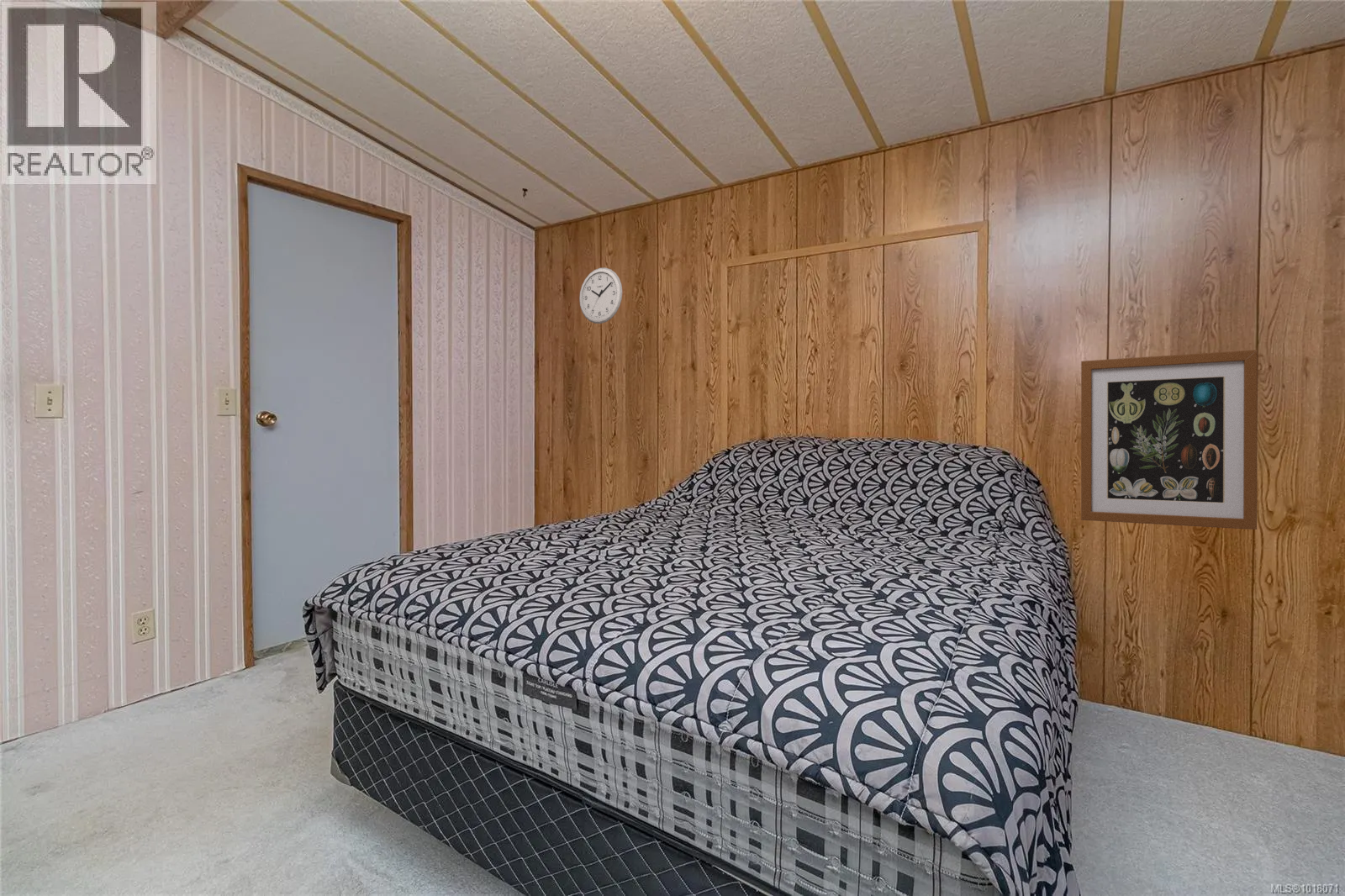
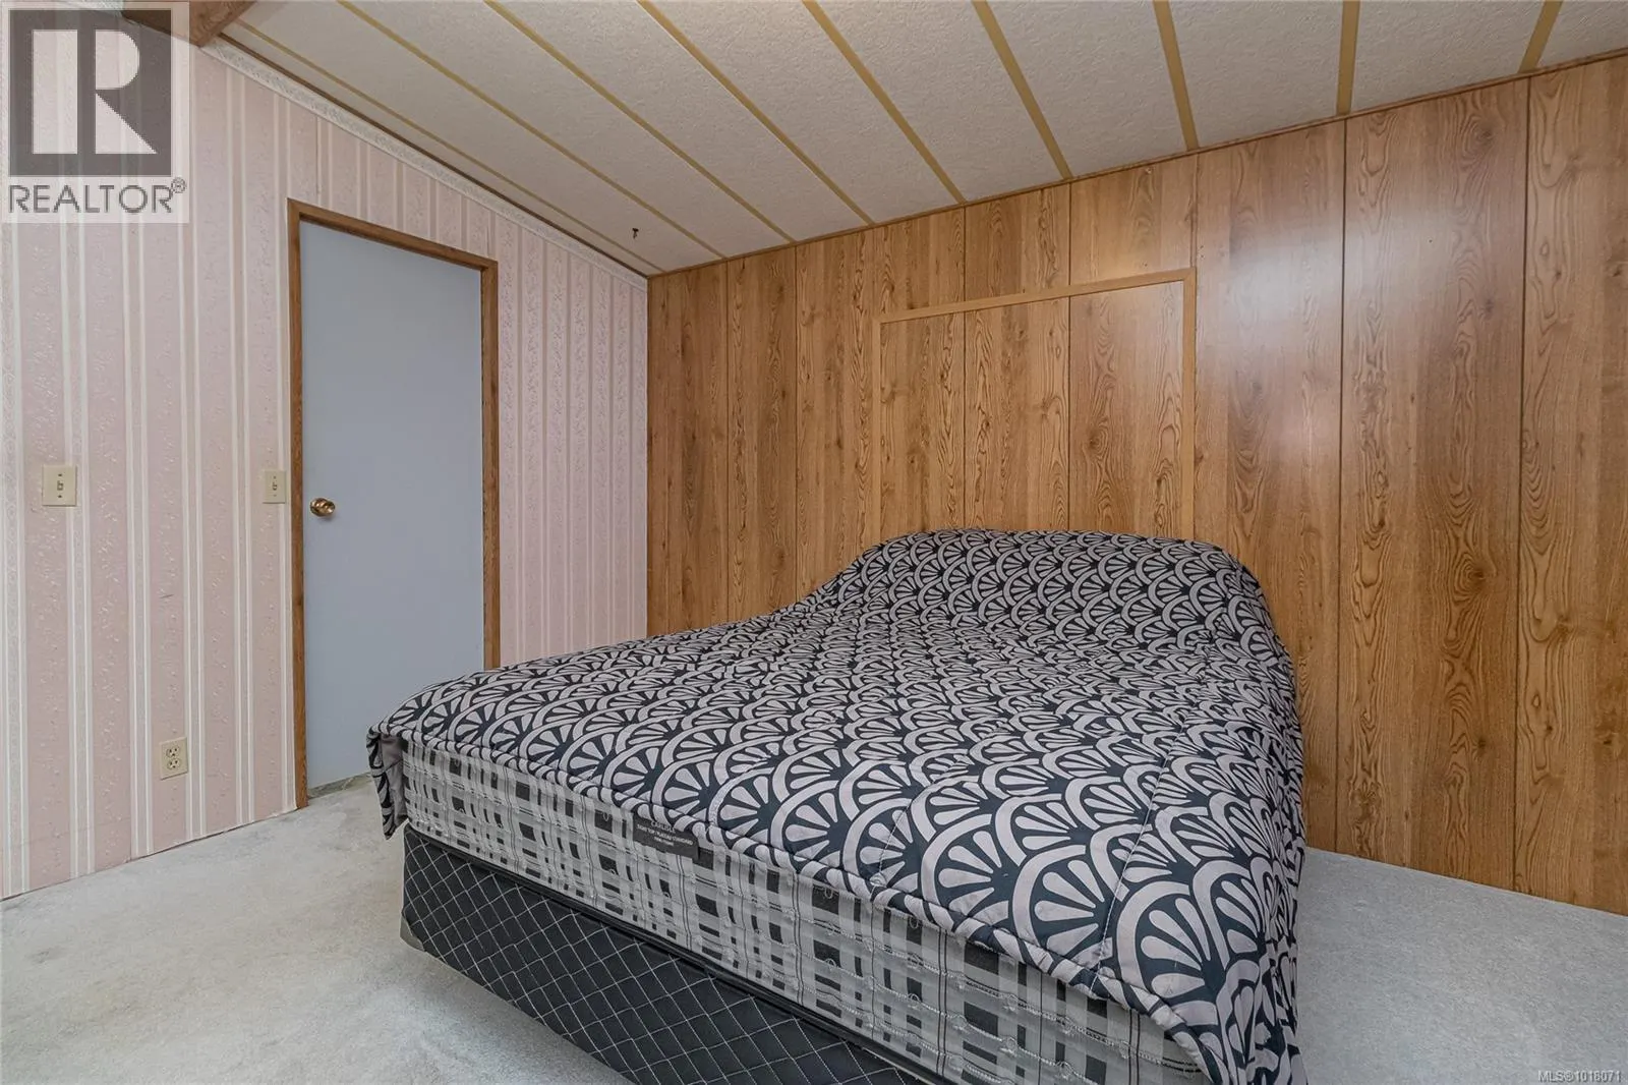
- wall clock [578,267,623,324]
- wall art [1080,349,1258,530]
